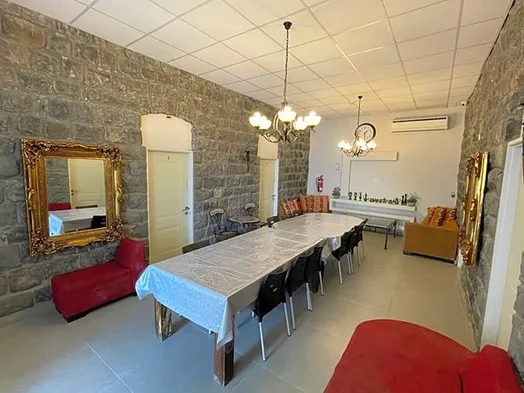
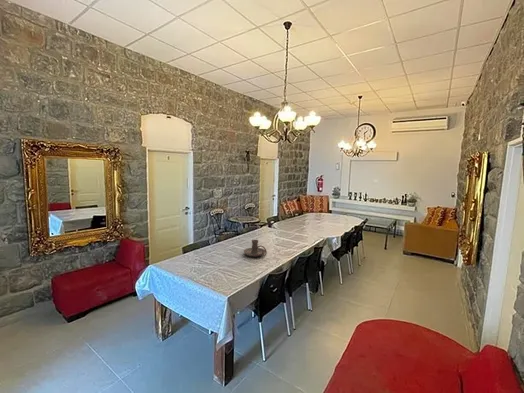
+ candle holder [243,239,268,257]
